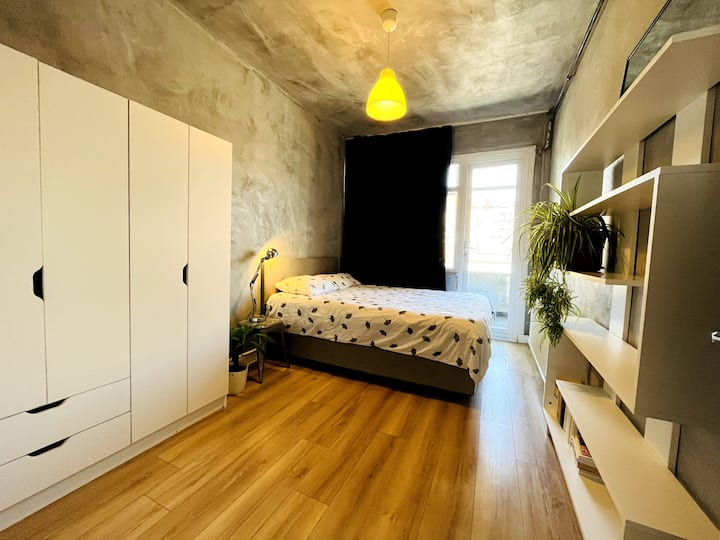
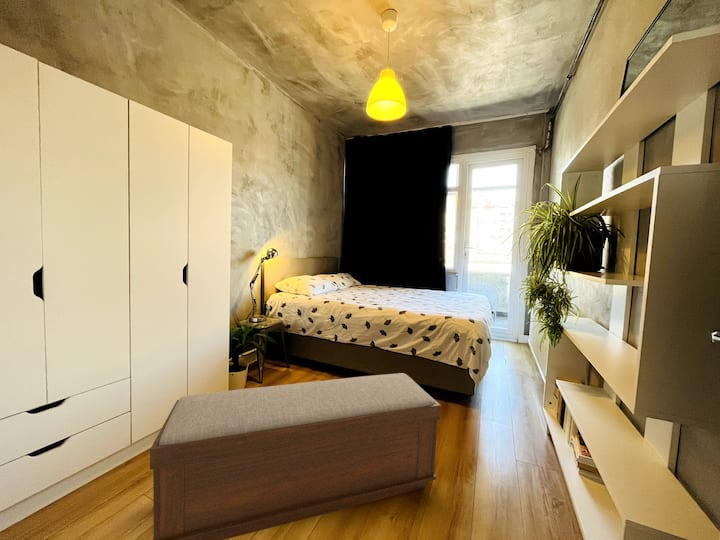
+ bench [149,372,442,540]
